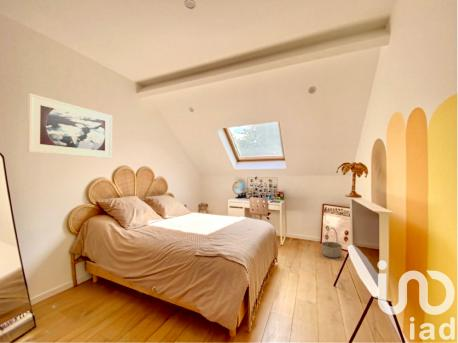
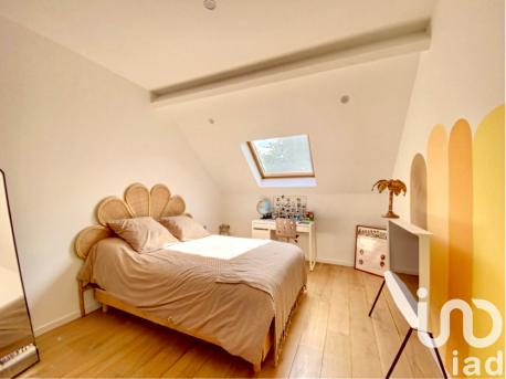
- basket [320,227,343,259]
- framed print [26,92,113,159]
